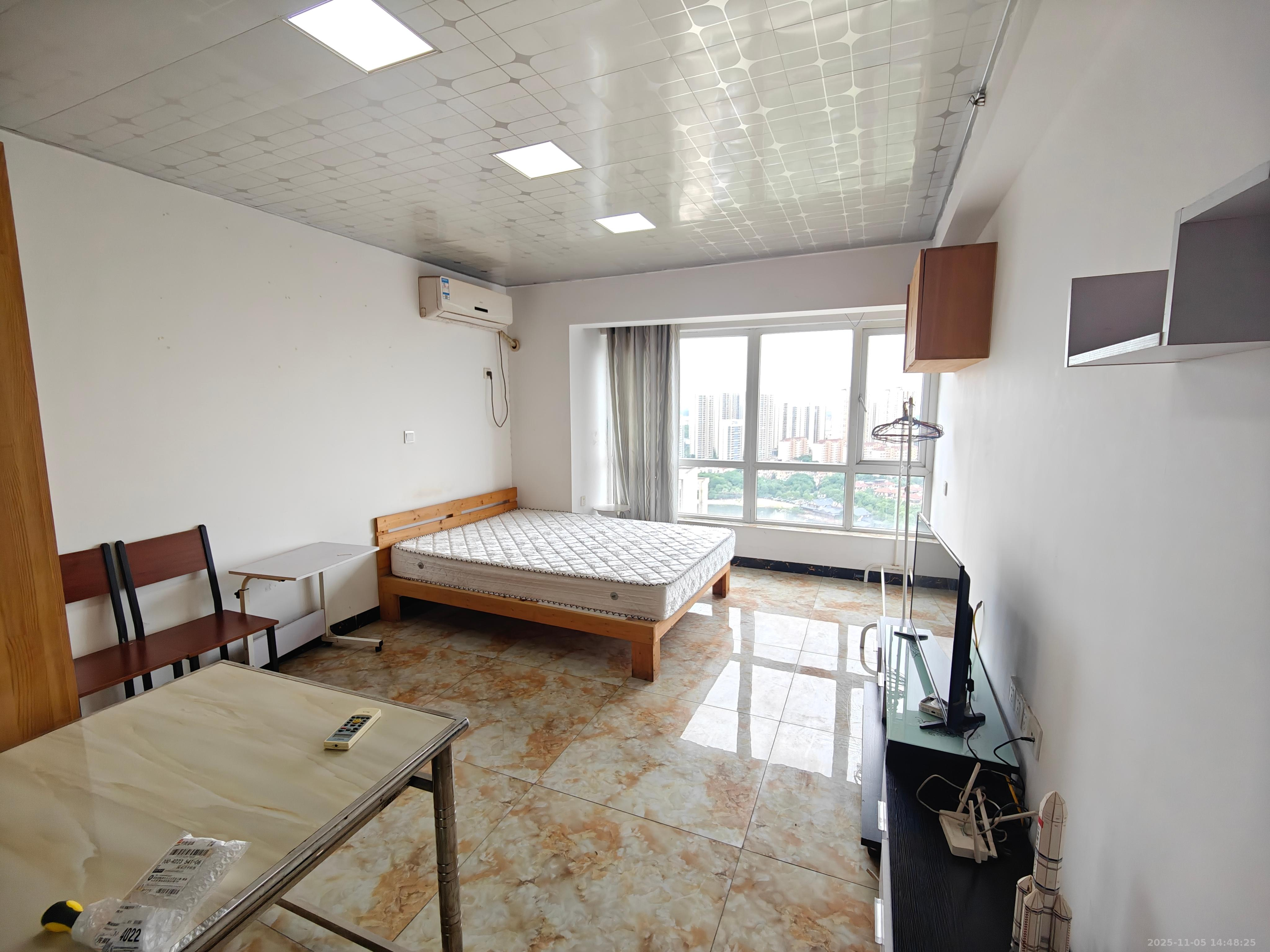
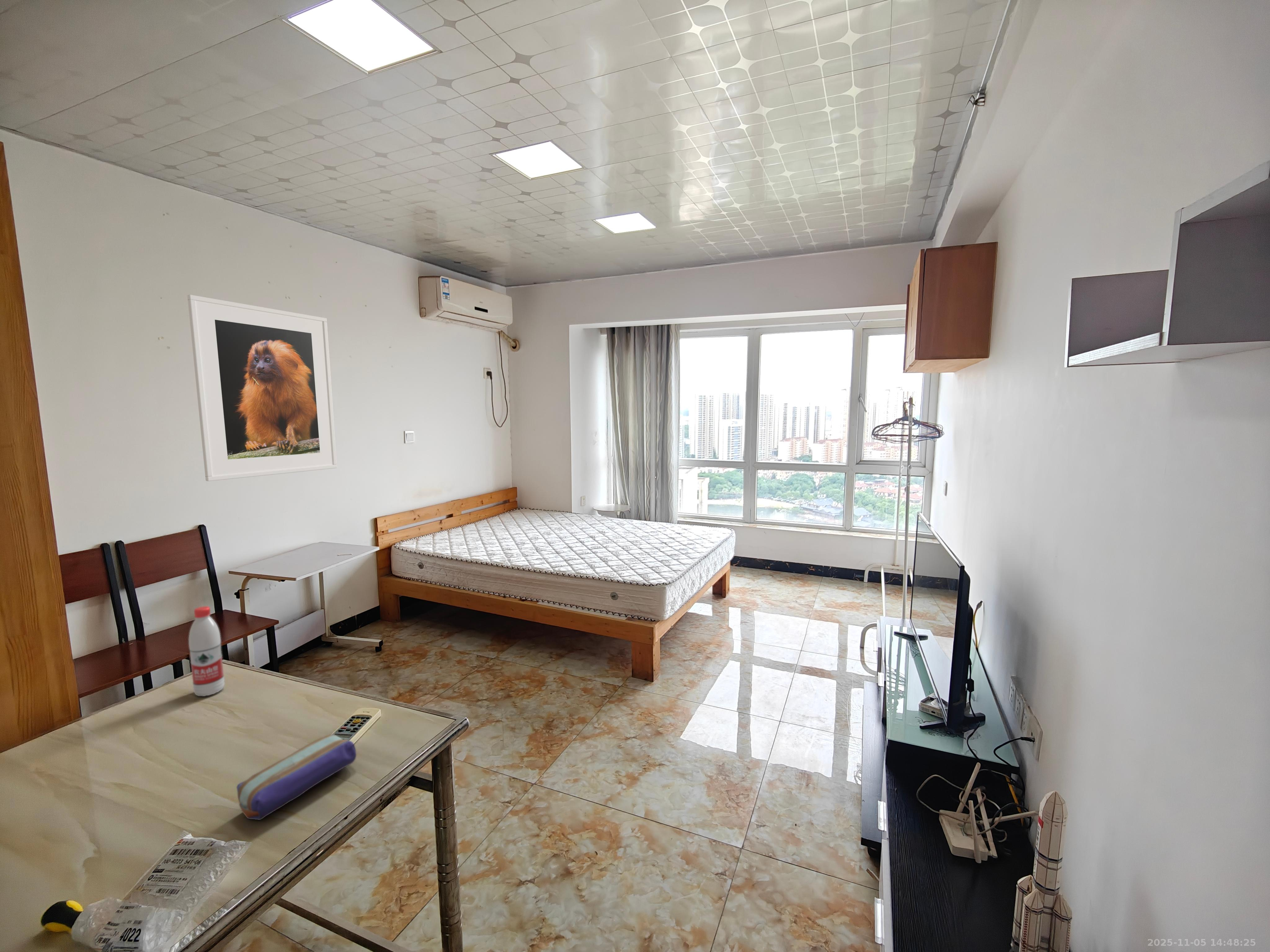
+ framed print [187,294,337,482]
+ pencil case [236,734,357,820]
+ water bottle [189,606,225,697]
